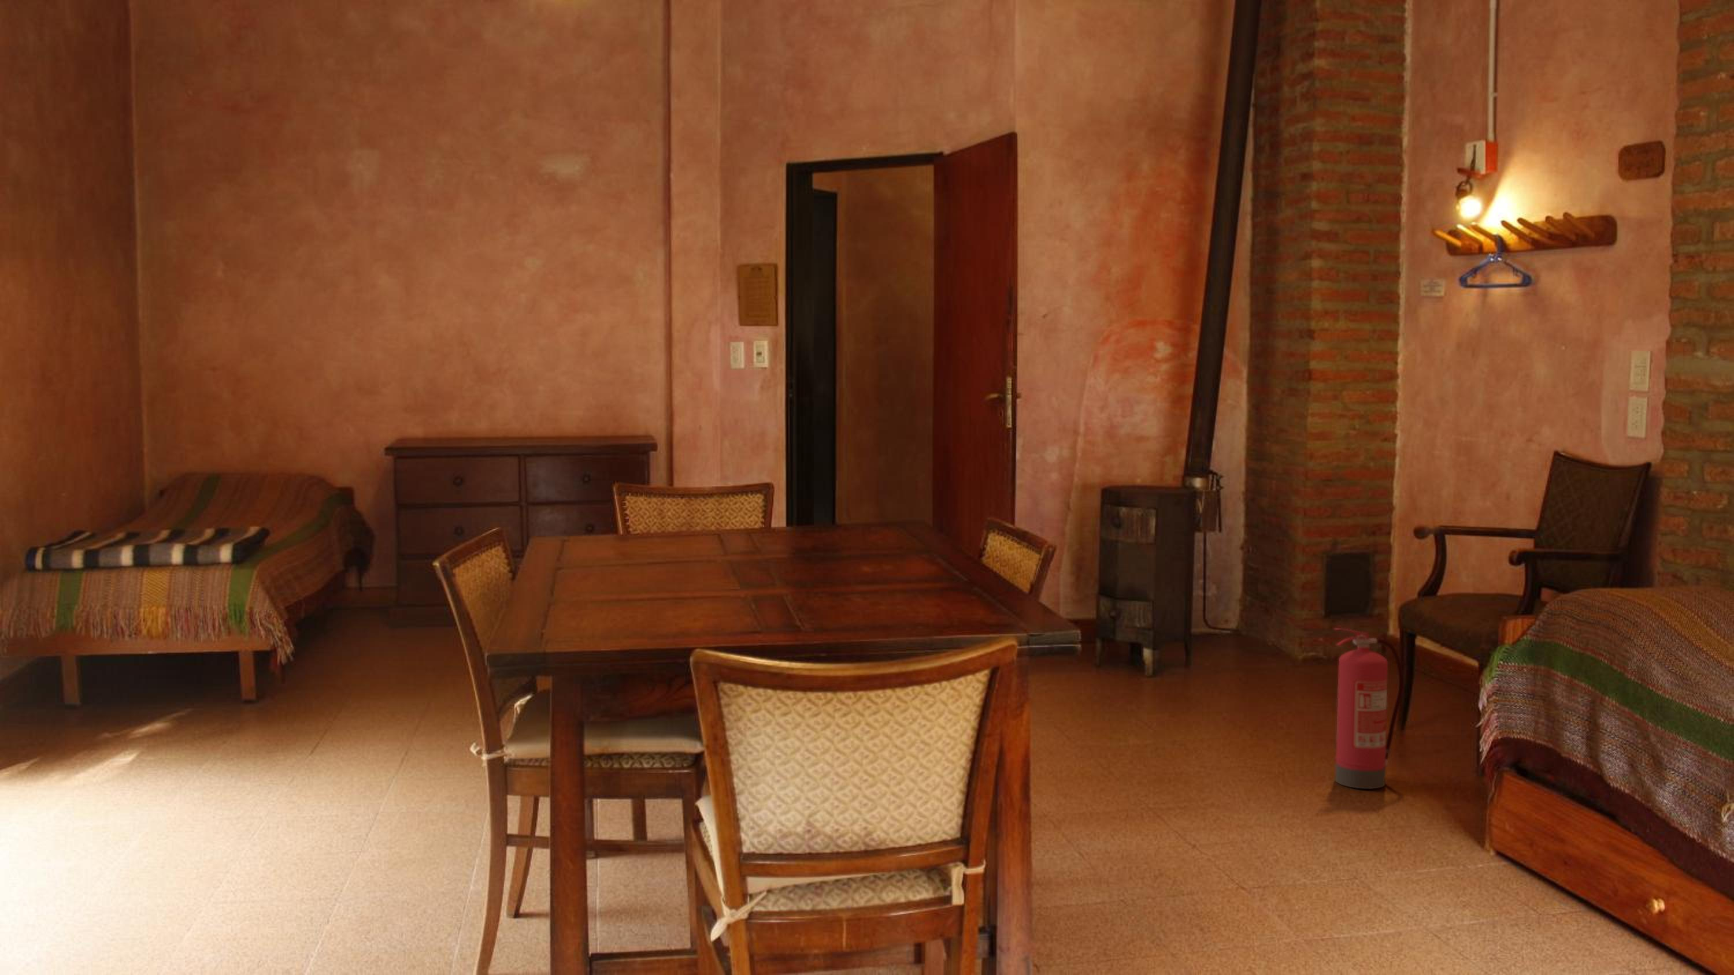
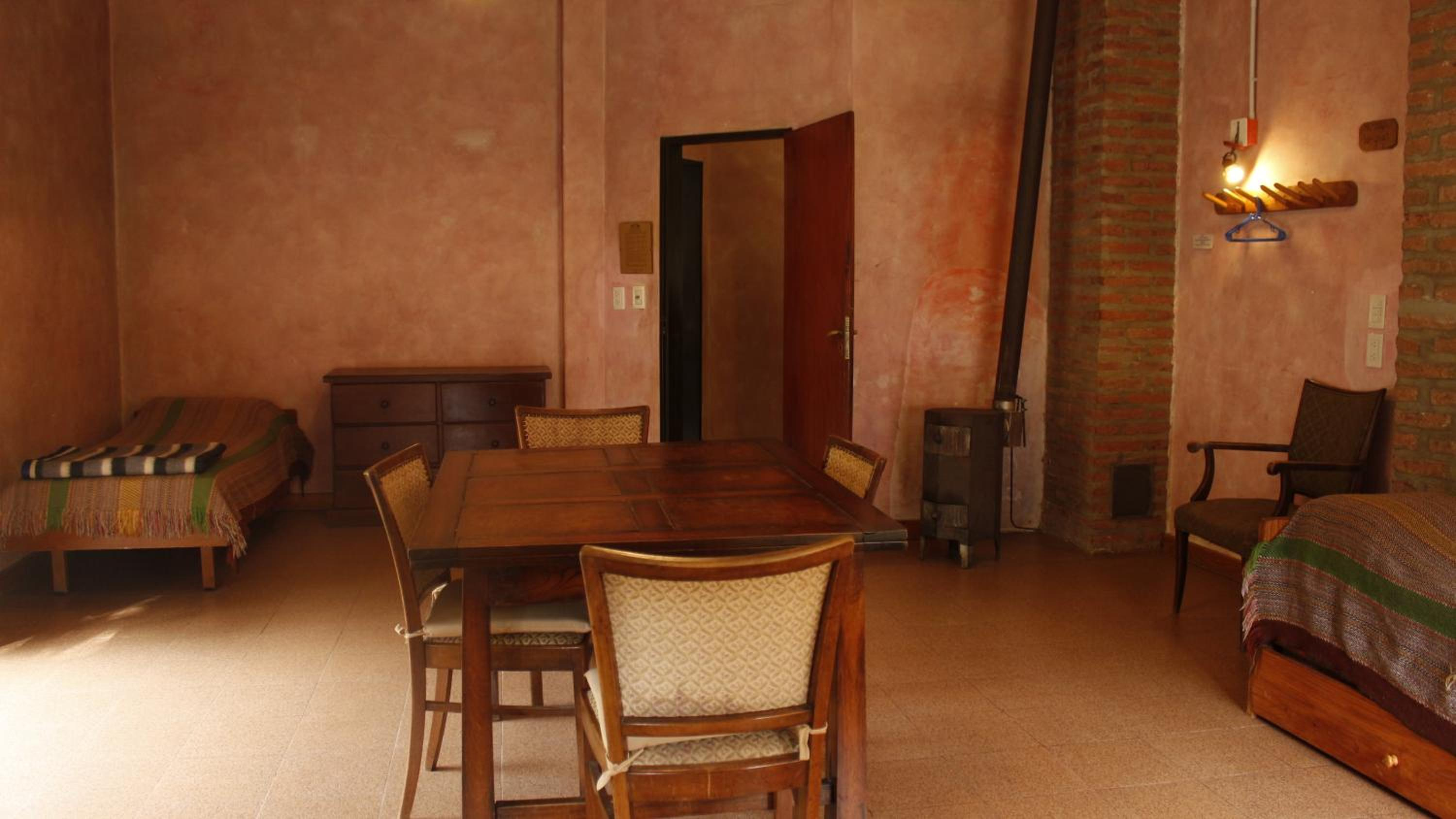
- fire extinguisher [1334,627,1404,789]
